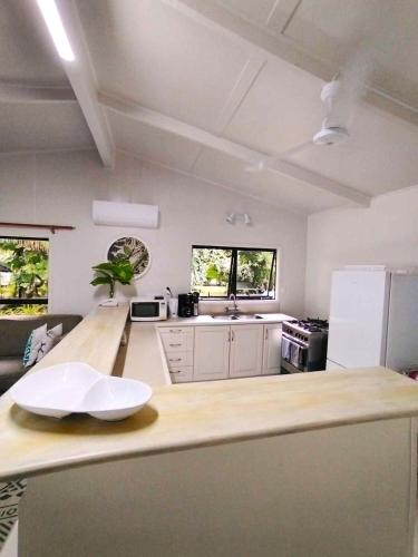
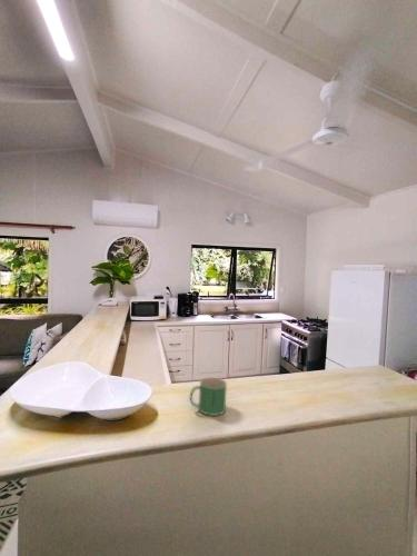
+ mug [188,376,228,417]
